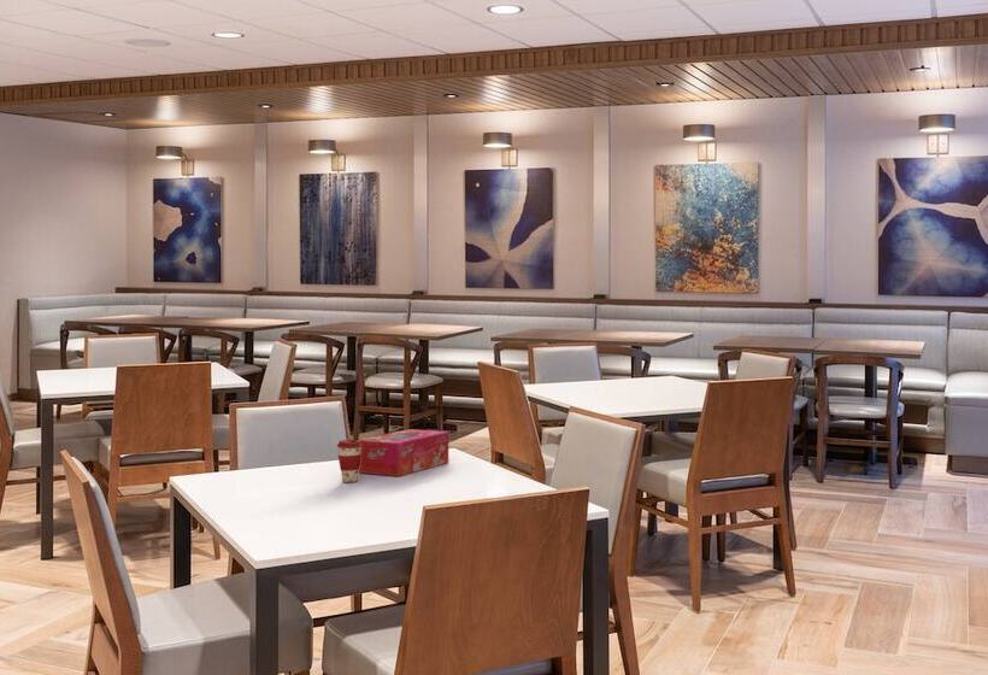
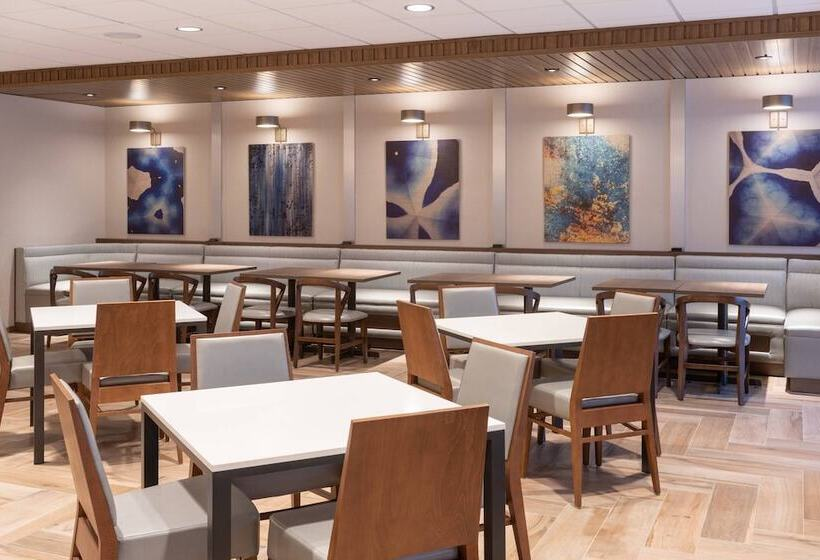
- coffee cup [336,439,361,483]
- tissue box [357,428,449,477]
